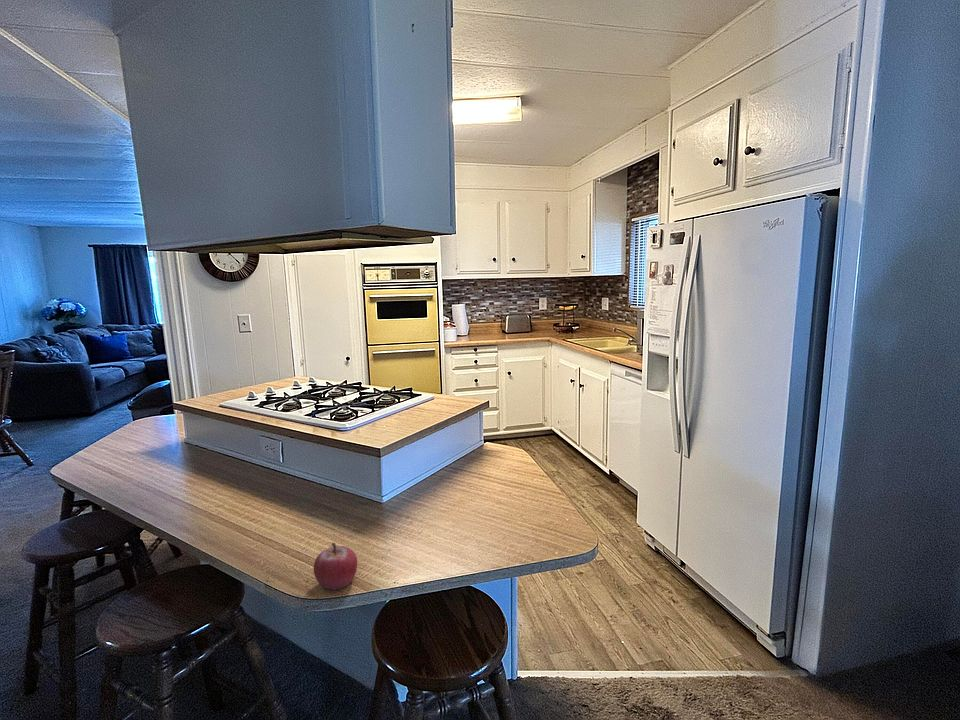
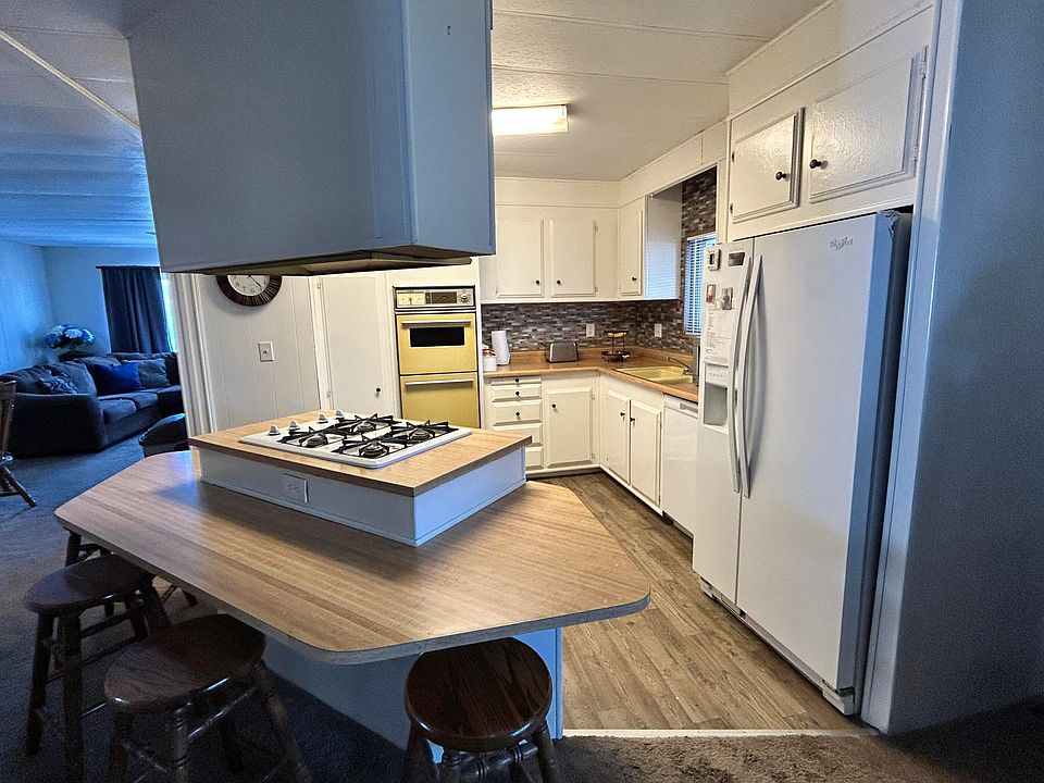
- fruit [313,542,358,591]
